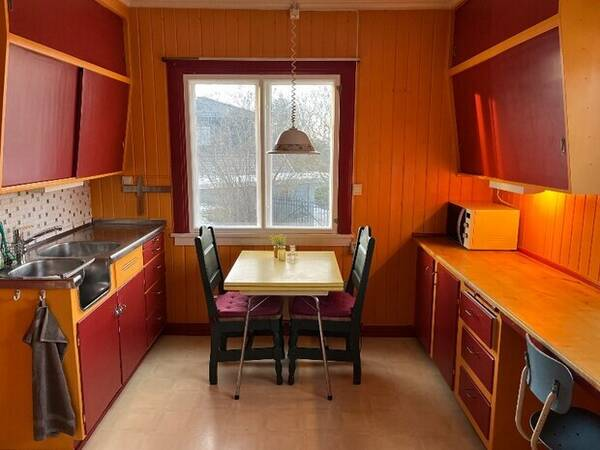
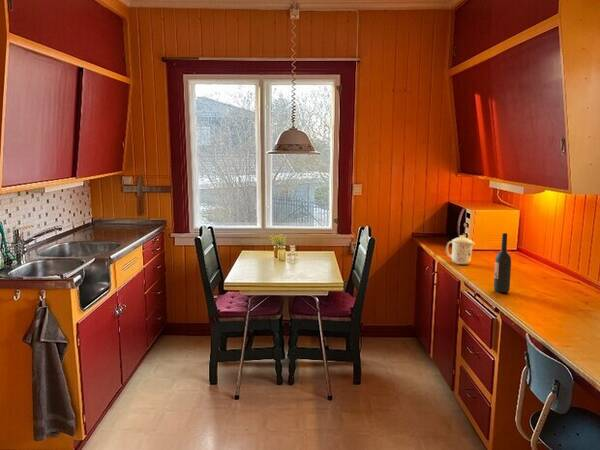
+ mug [445,234,476,265]
+ wine bottle [493,232,512,293]
